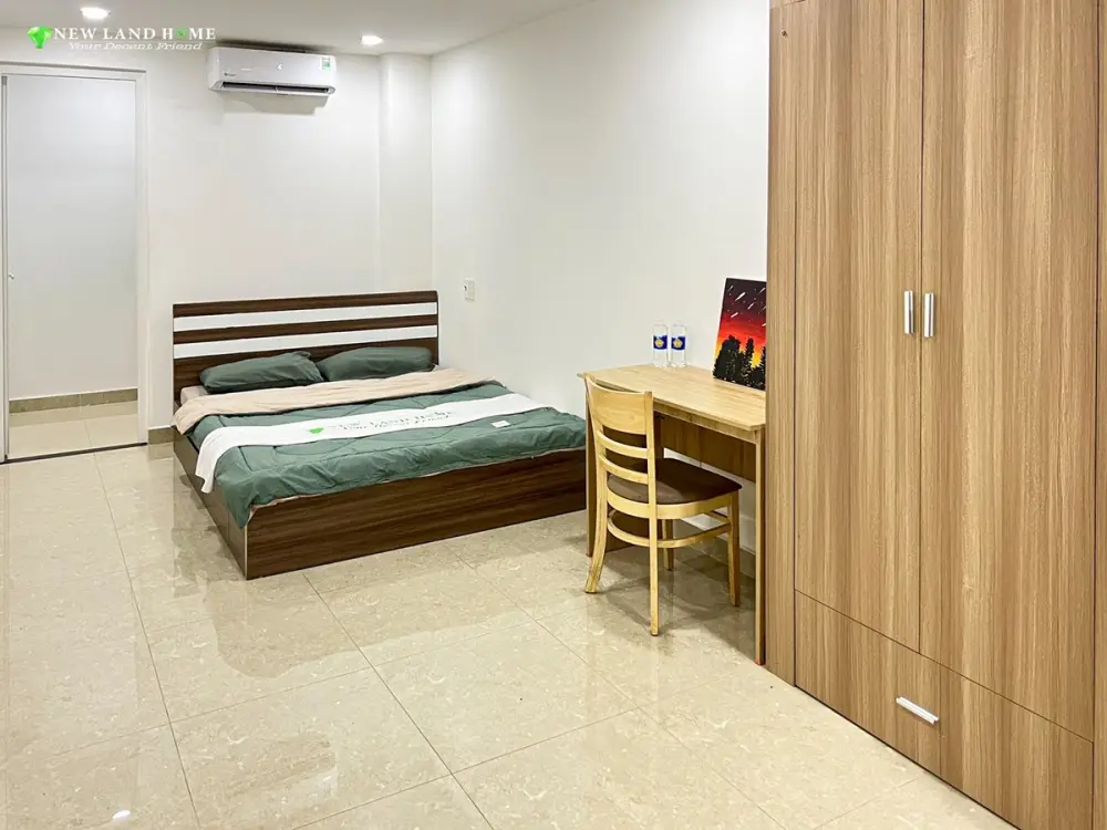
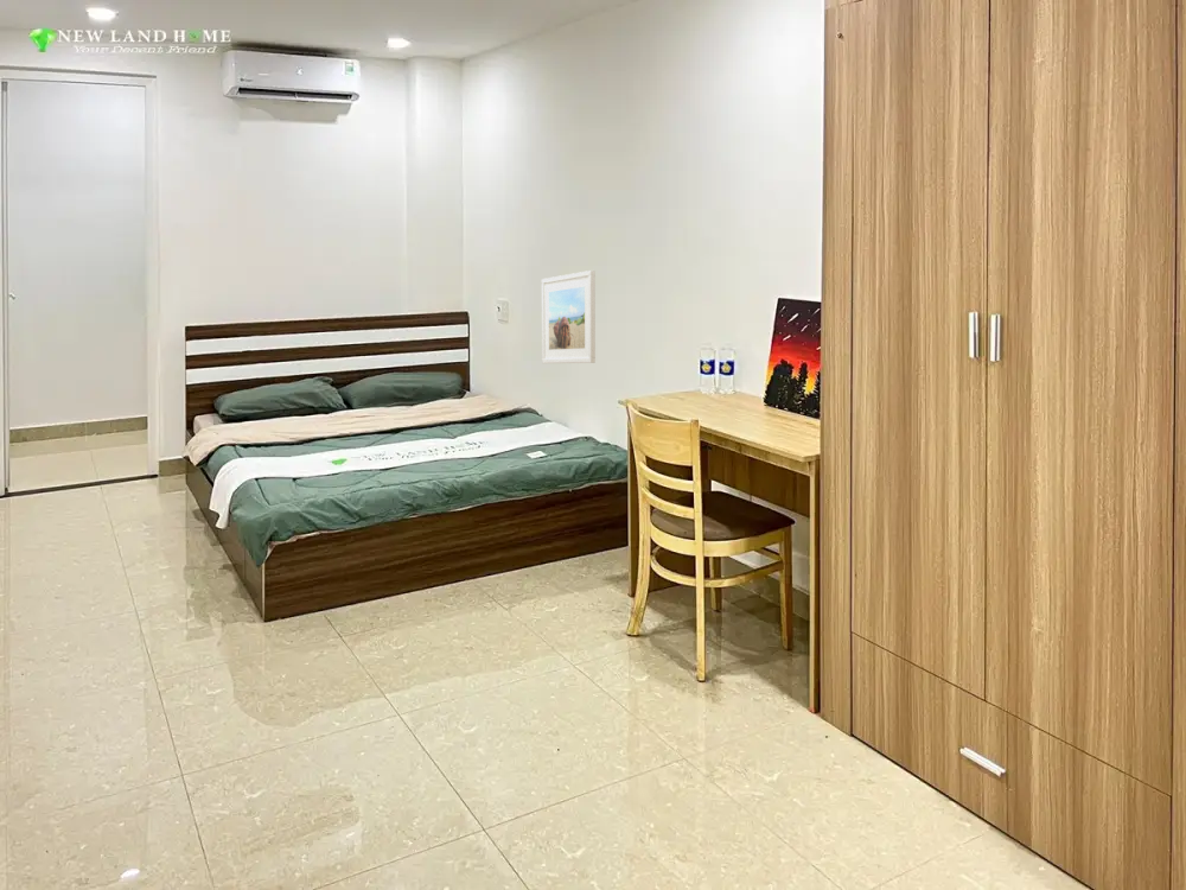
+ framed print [541,269,597,364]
